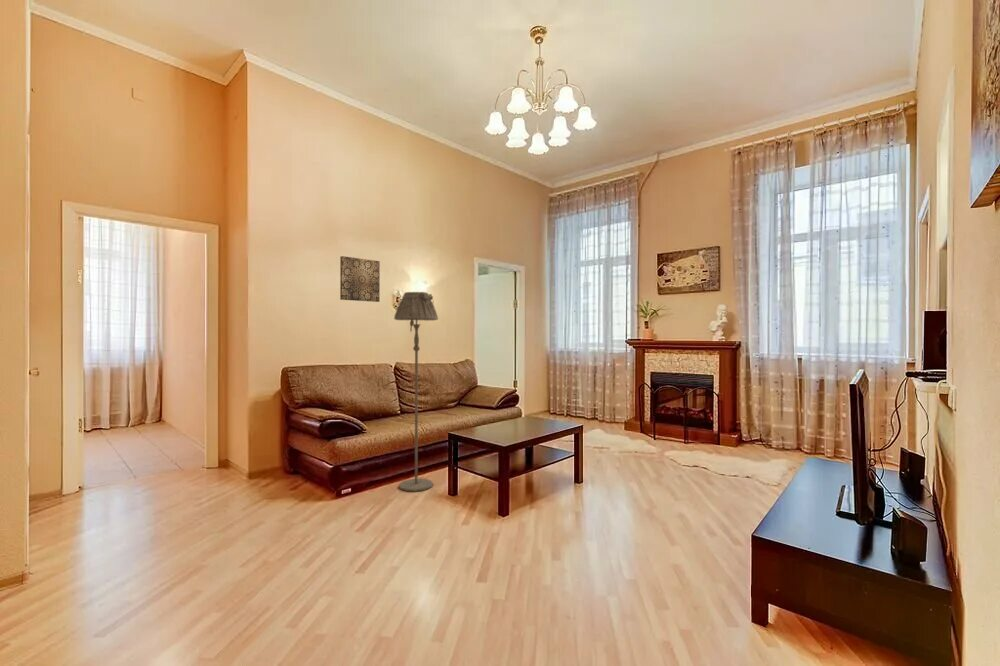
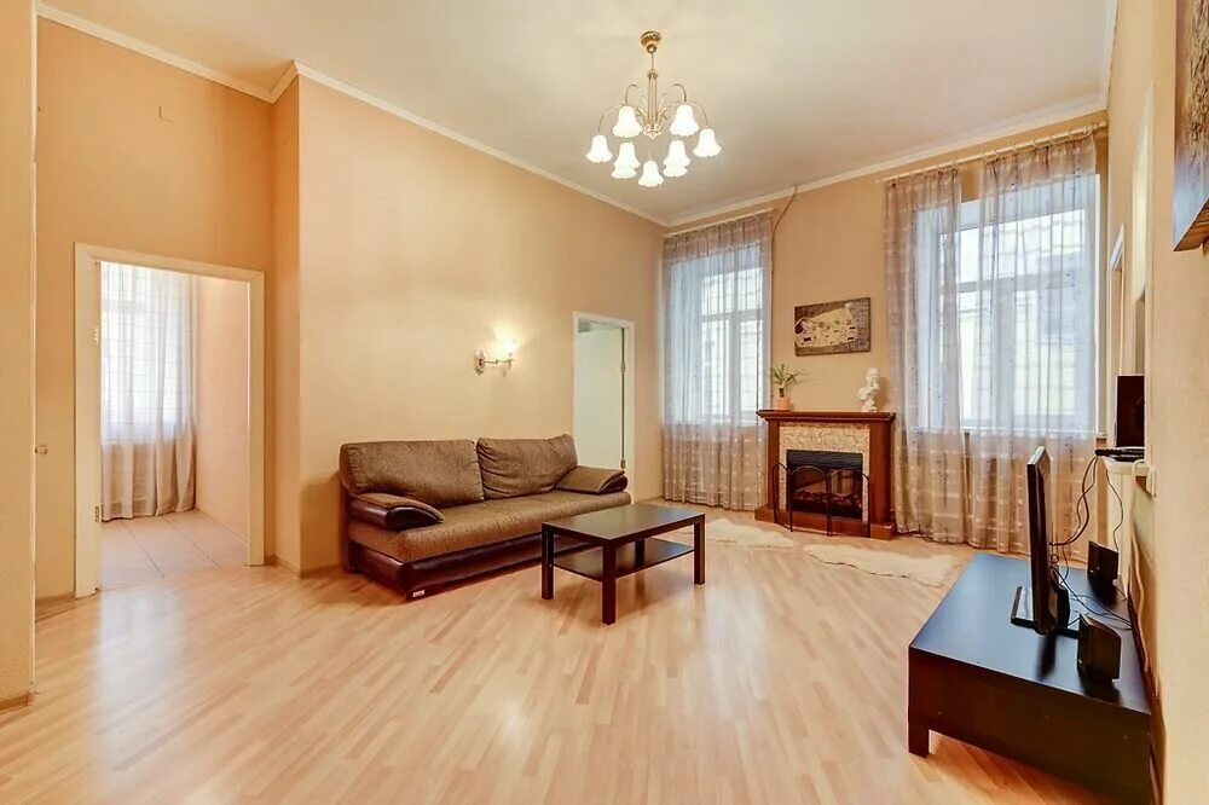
- wall art [339,255,381,303]
- floor lamp [393,291,439,493]
